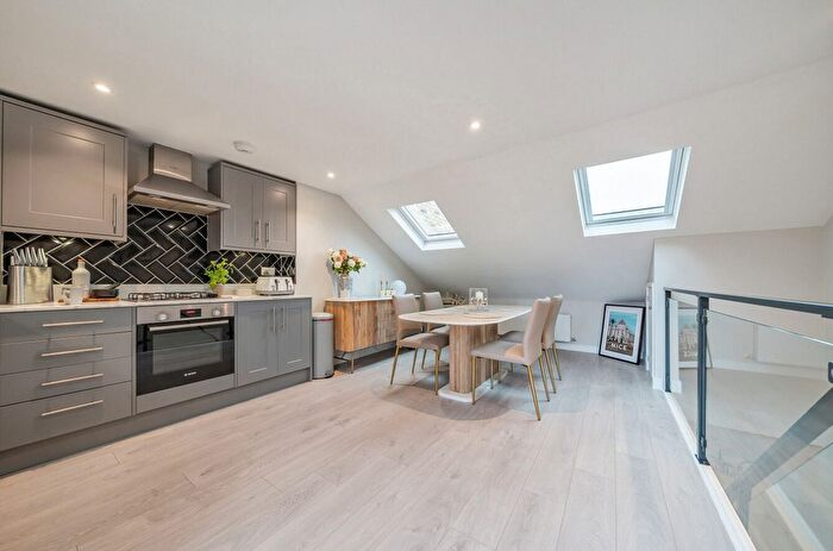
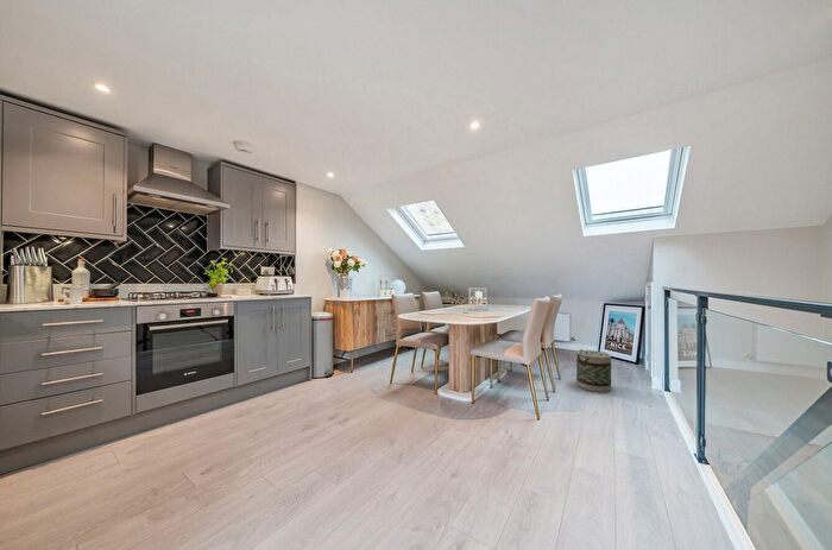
+ basket [575,348,612,393]
